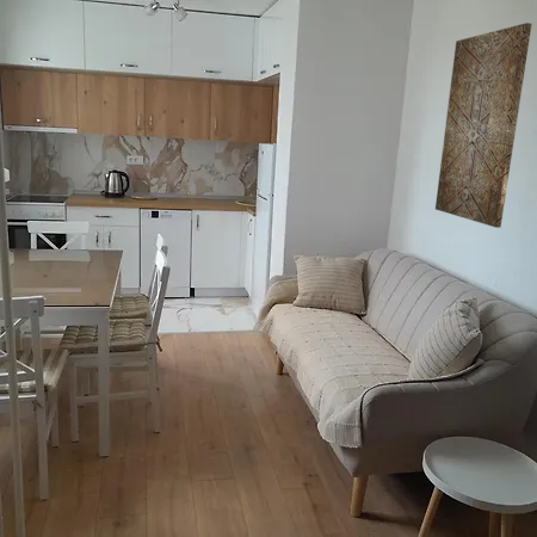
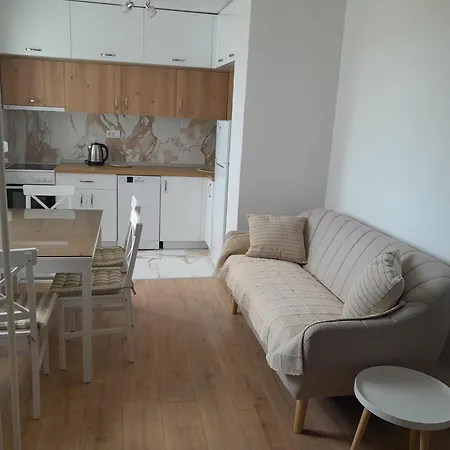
- wall art [434,21,532,229]
